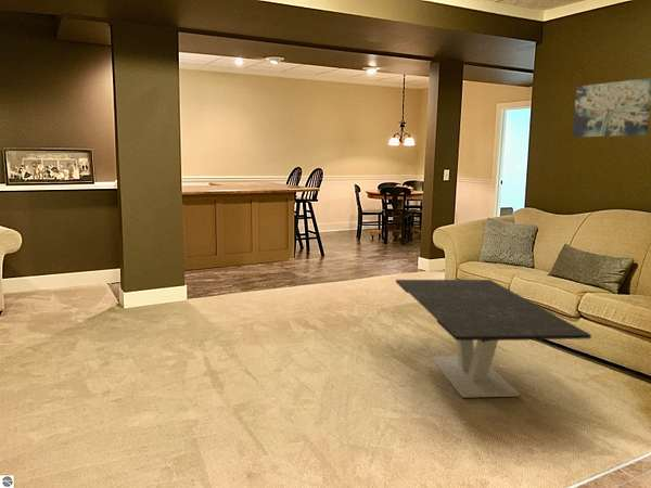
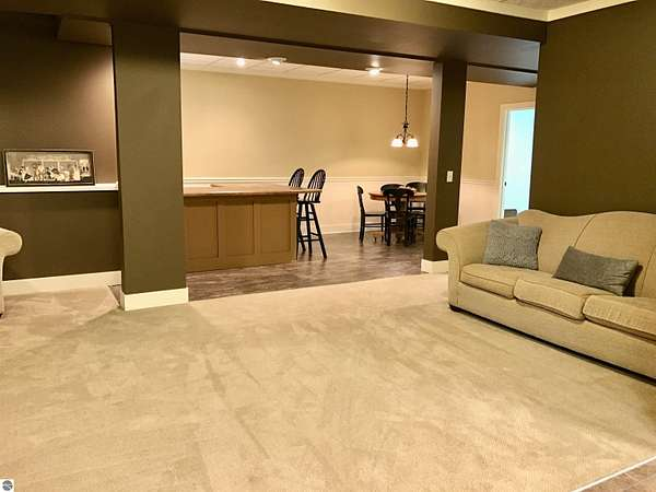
- wall art [571,77,651,138]
- coffee table [395,279,592,399]
